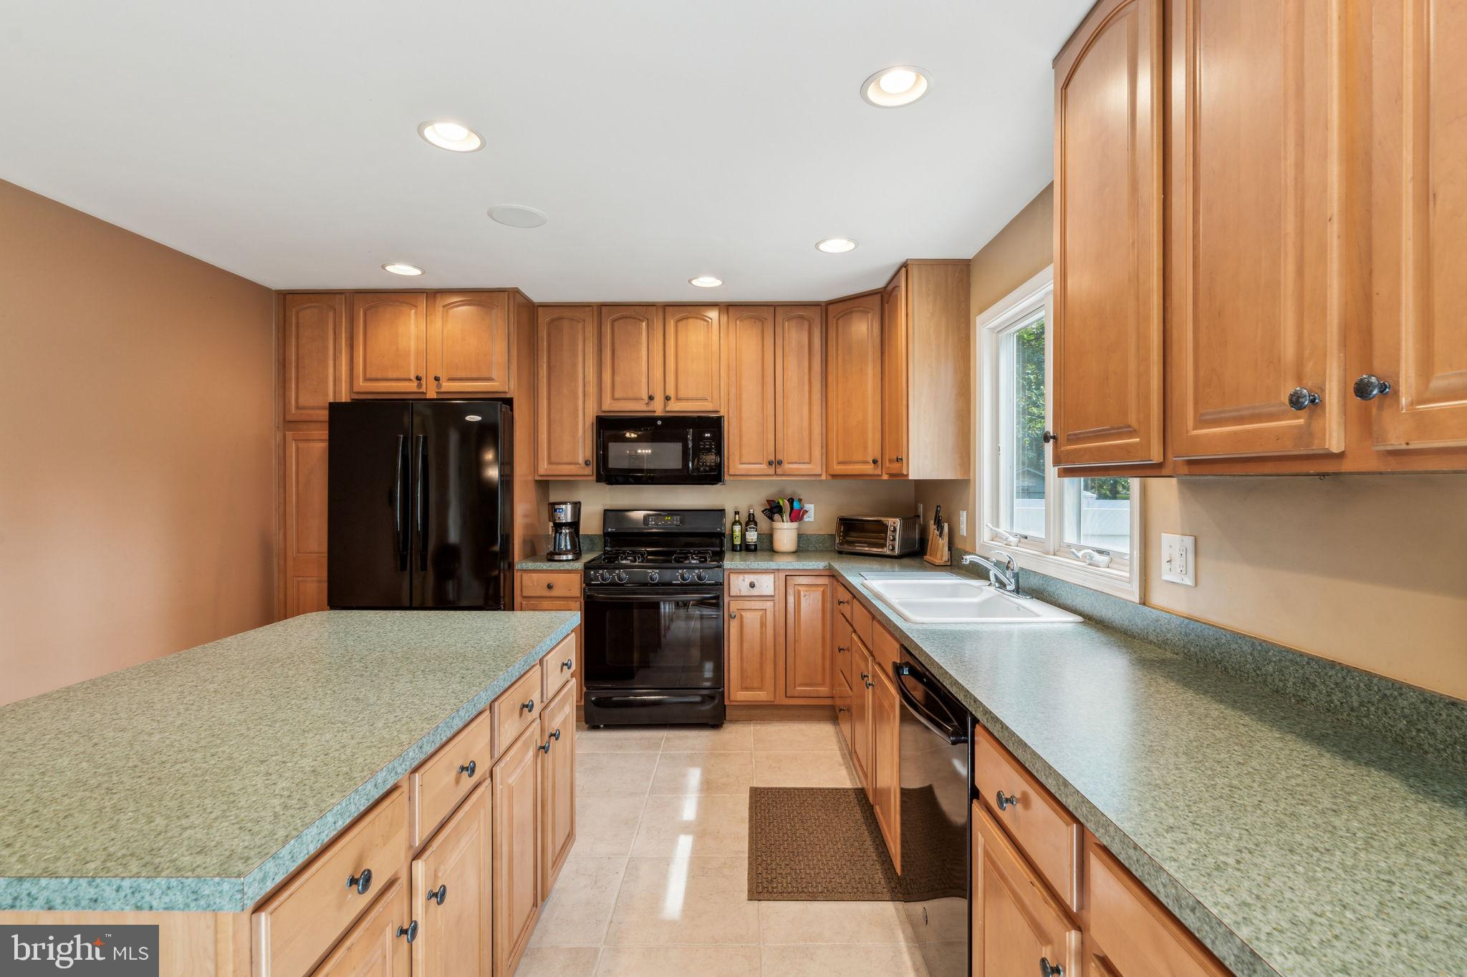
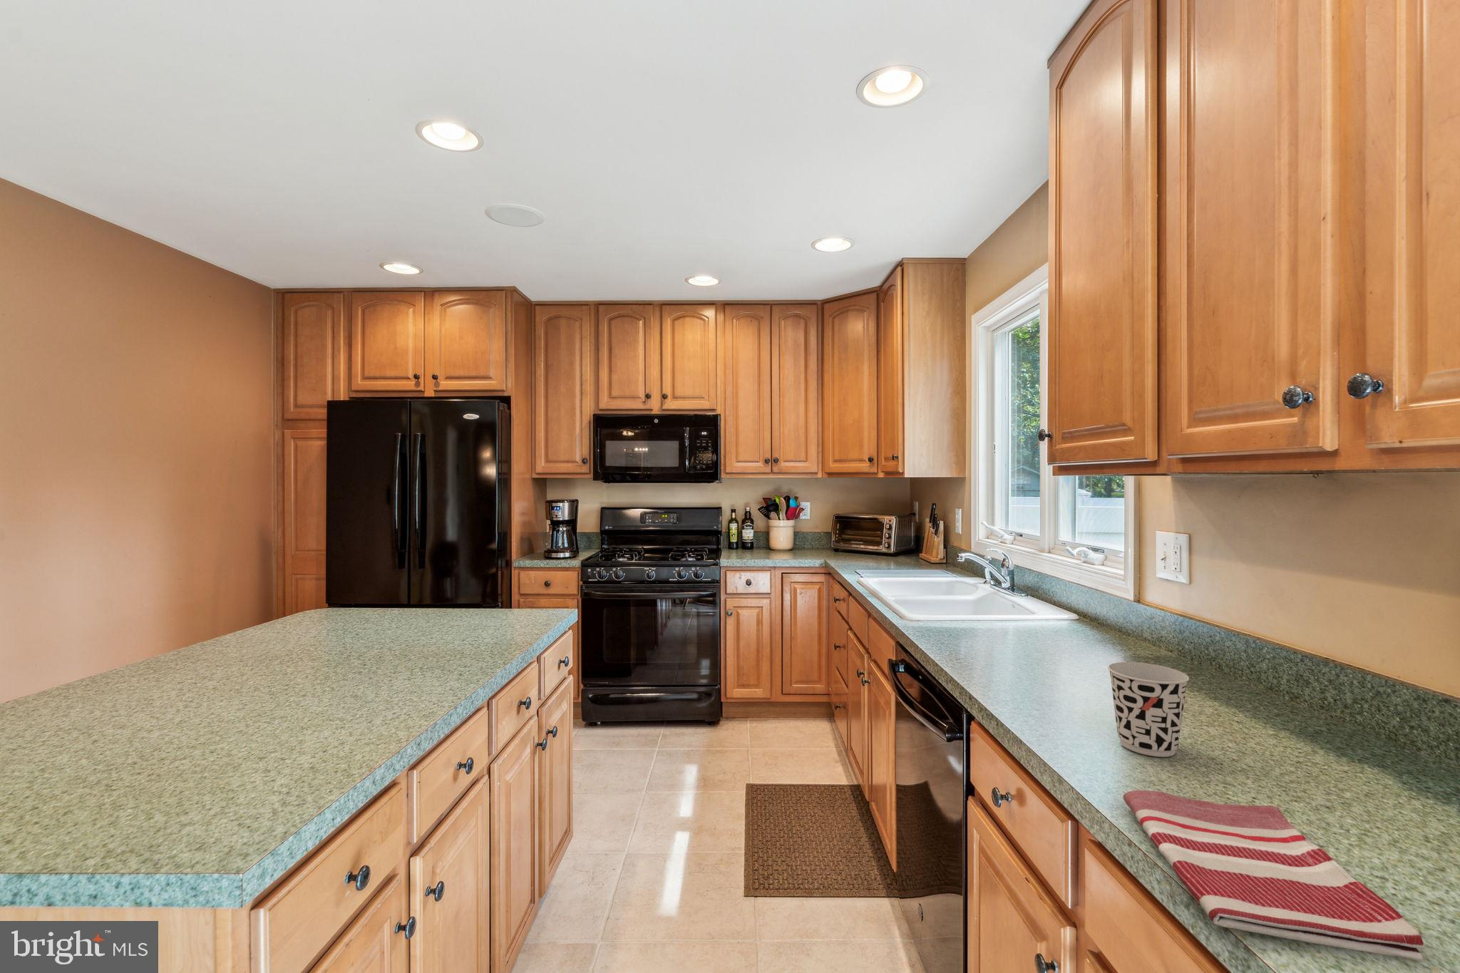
+ cup [1107,661,1190,758]
+ dish towel [1122,789,1426,962]
